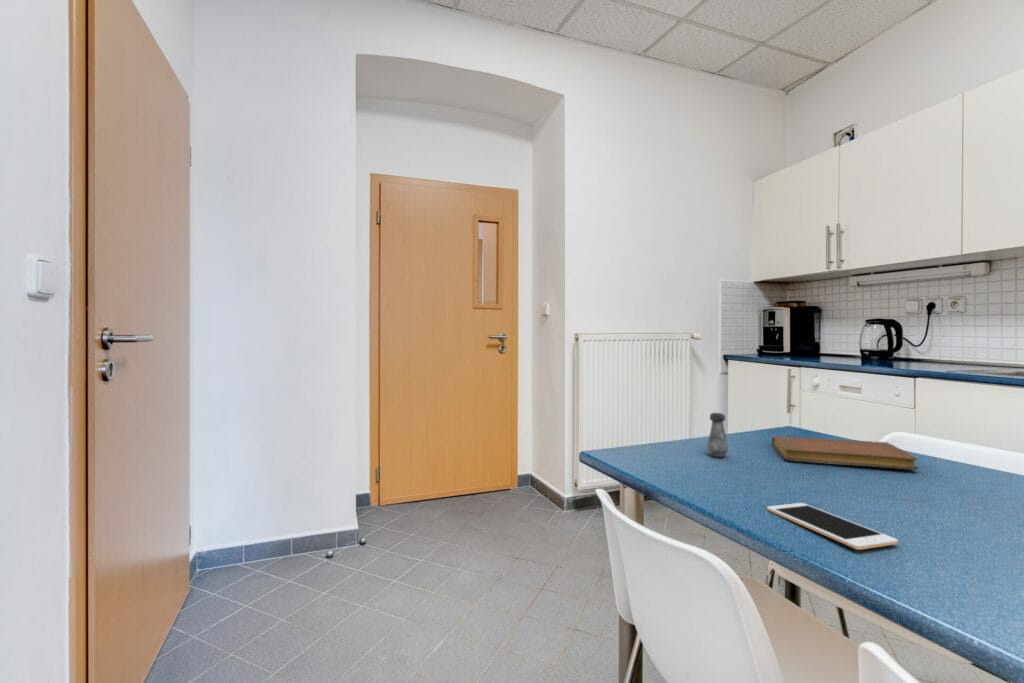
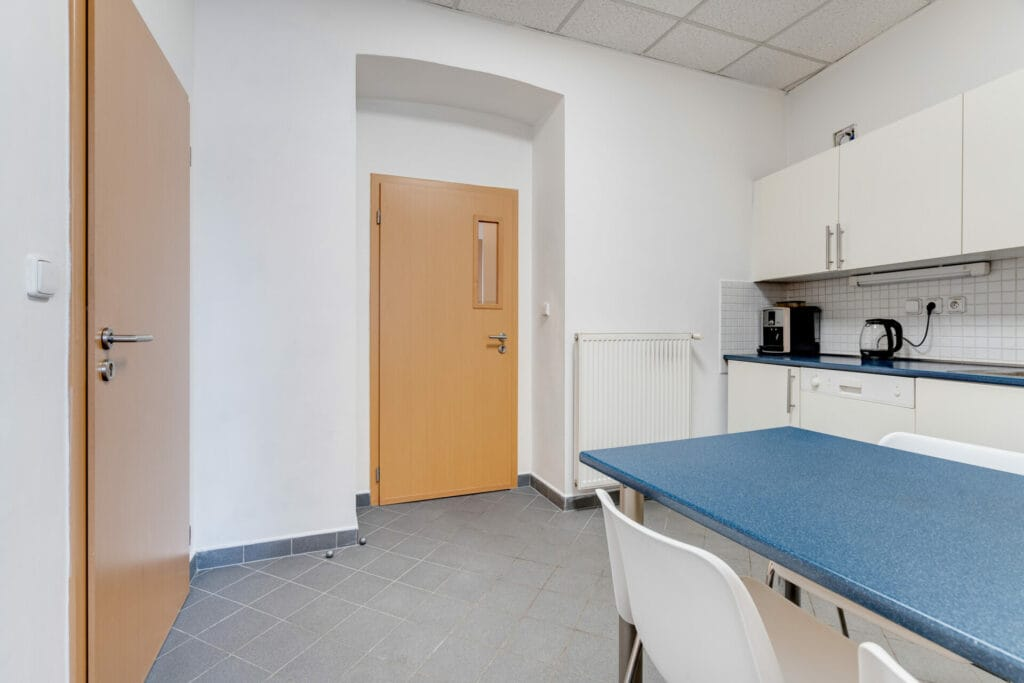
- notebook [771,435,919,471]
- cell phone [766,502,899,551]
- salt shaker [706,412,729,458]
